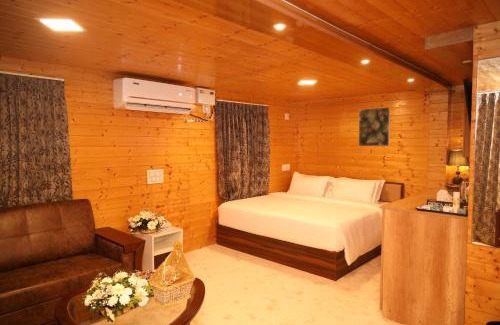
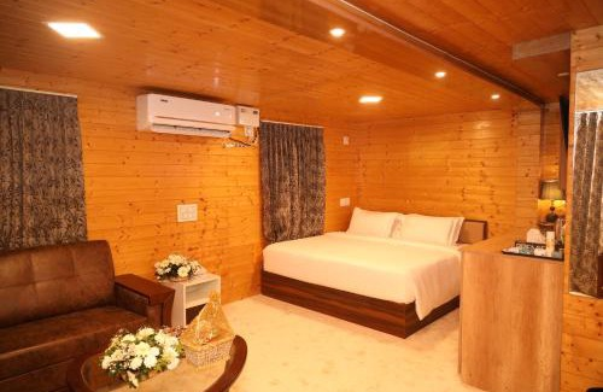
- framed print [358,106,391,147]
